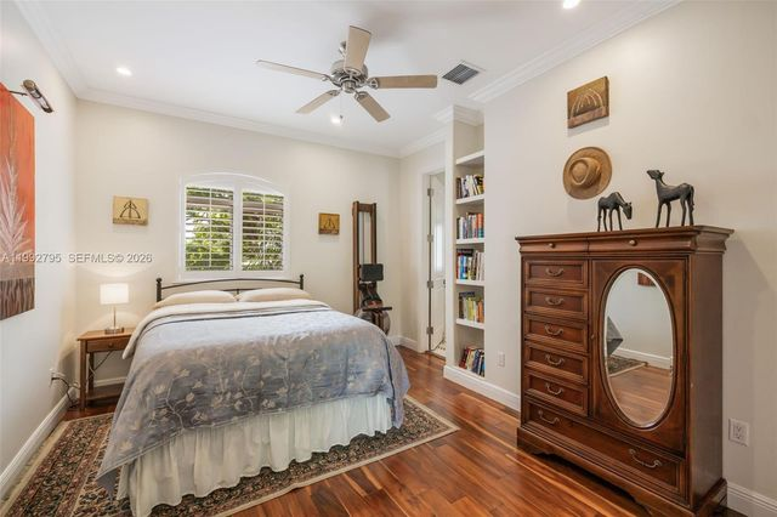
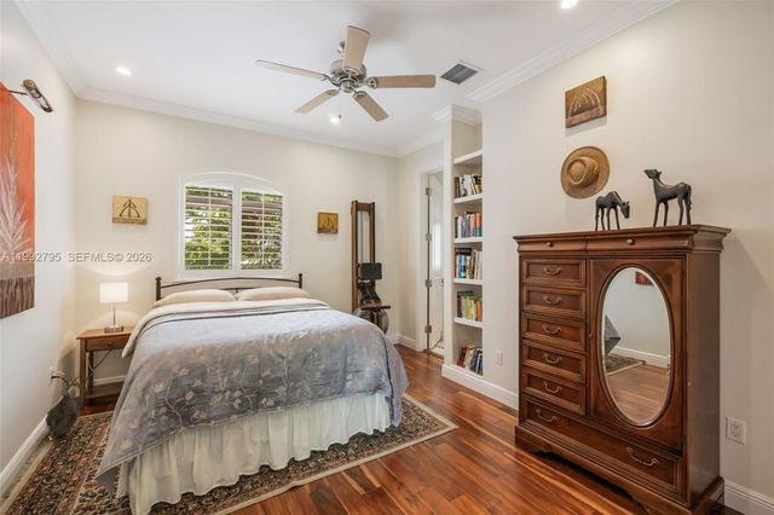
+ backpack [45,374,91,436]
